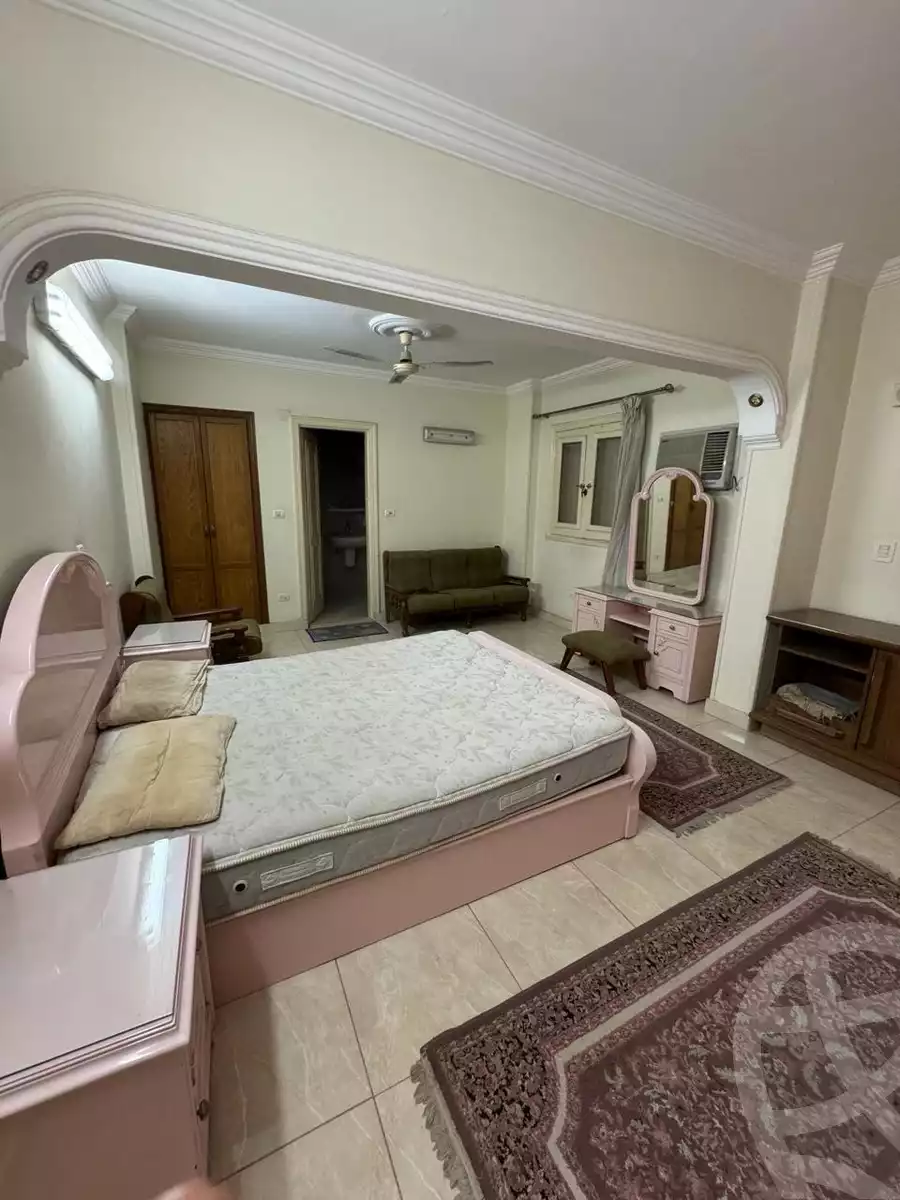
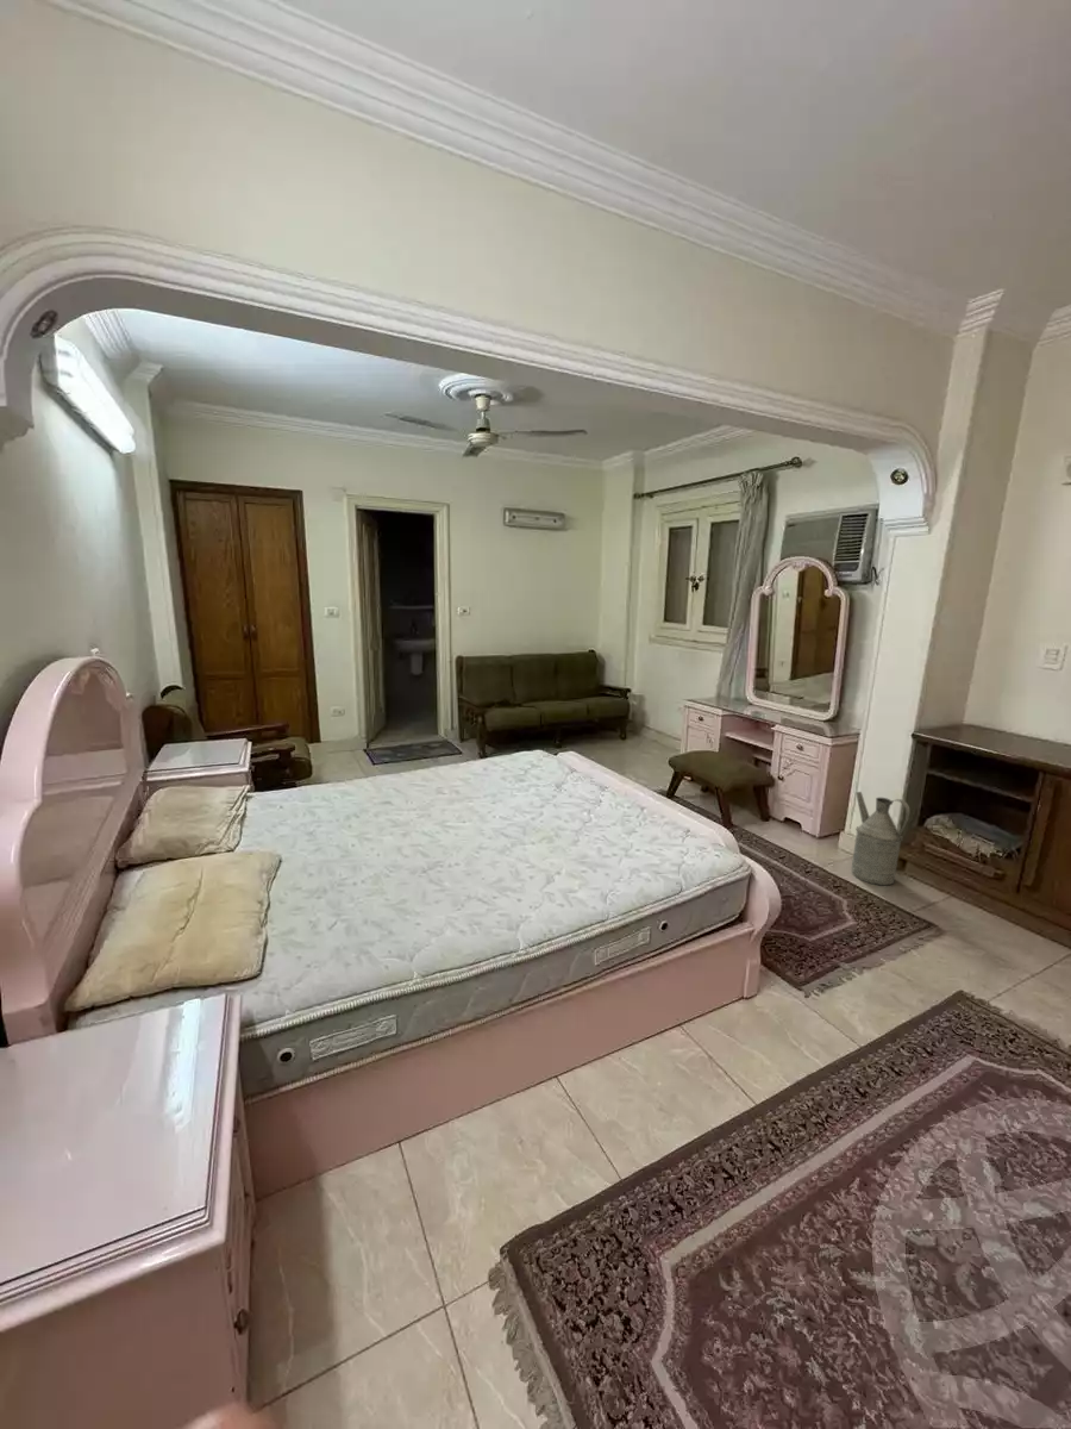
+ watering can [851,791,912,886]
